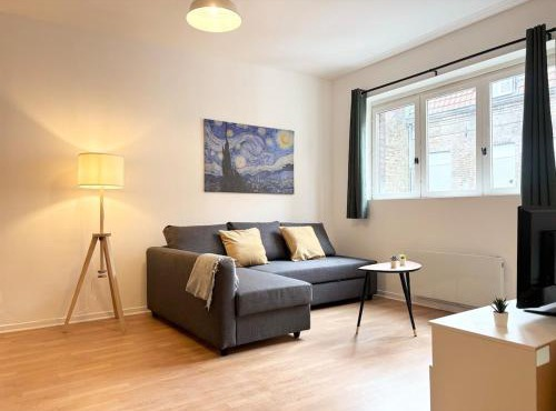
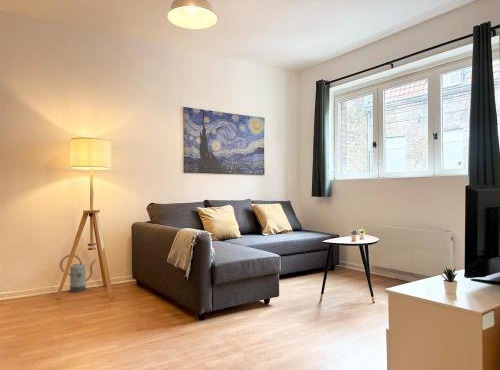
+ watering can [59,254,96,293]
